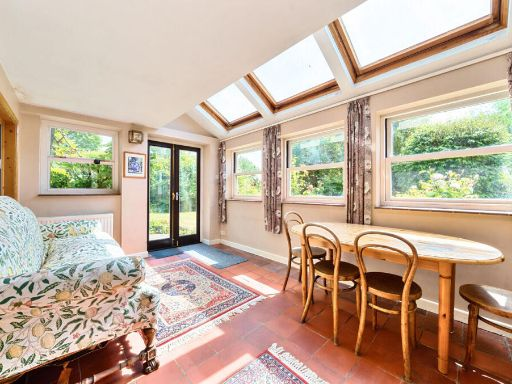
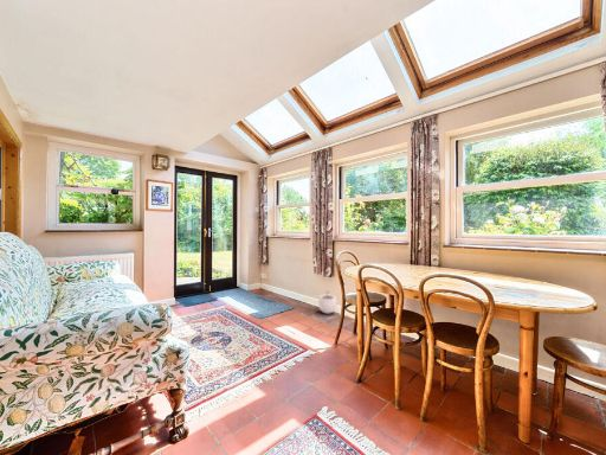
+ plant pot [317,289,339,314]
